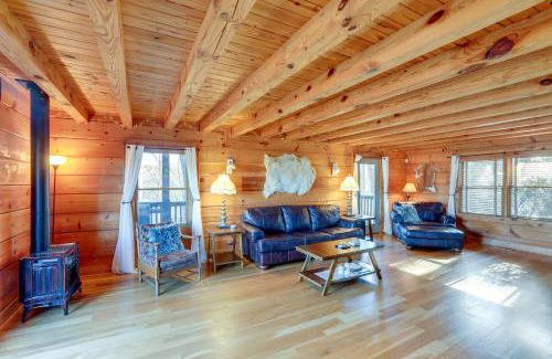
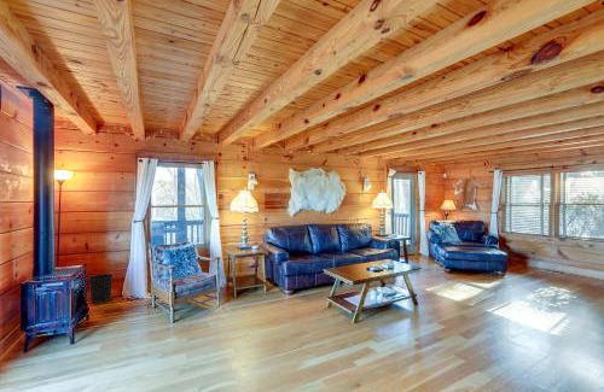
+ wastebasket [87,273,114,304]
